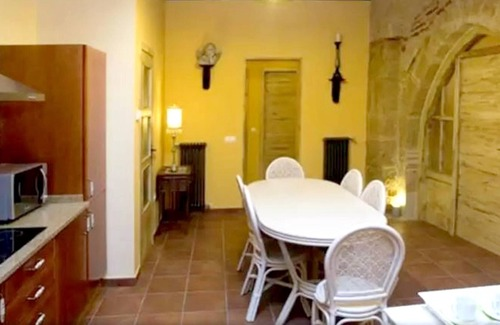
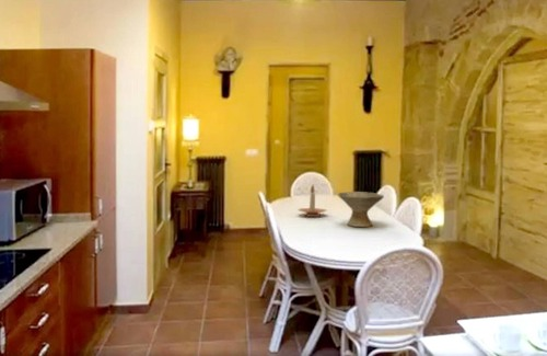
+ candle holder [296,184,328,218]
+ bowl [337,191,385,228]
